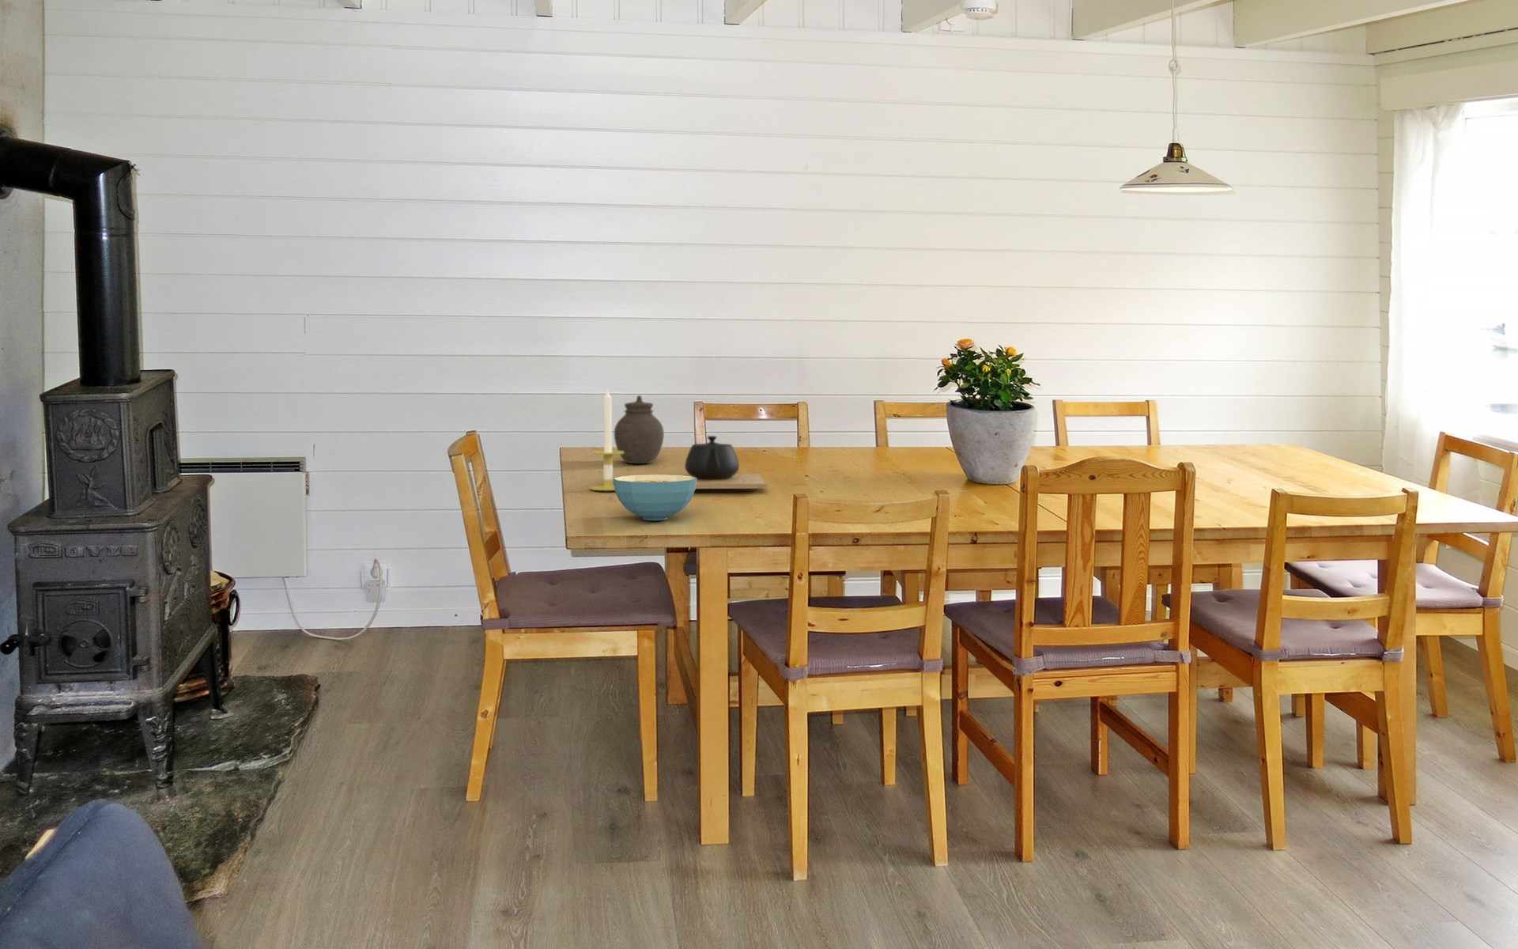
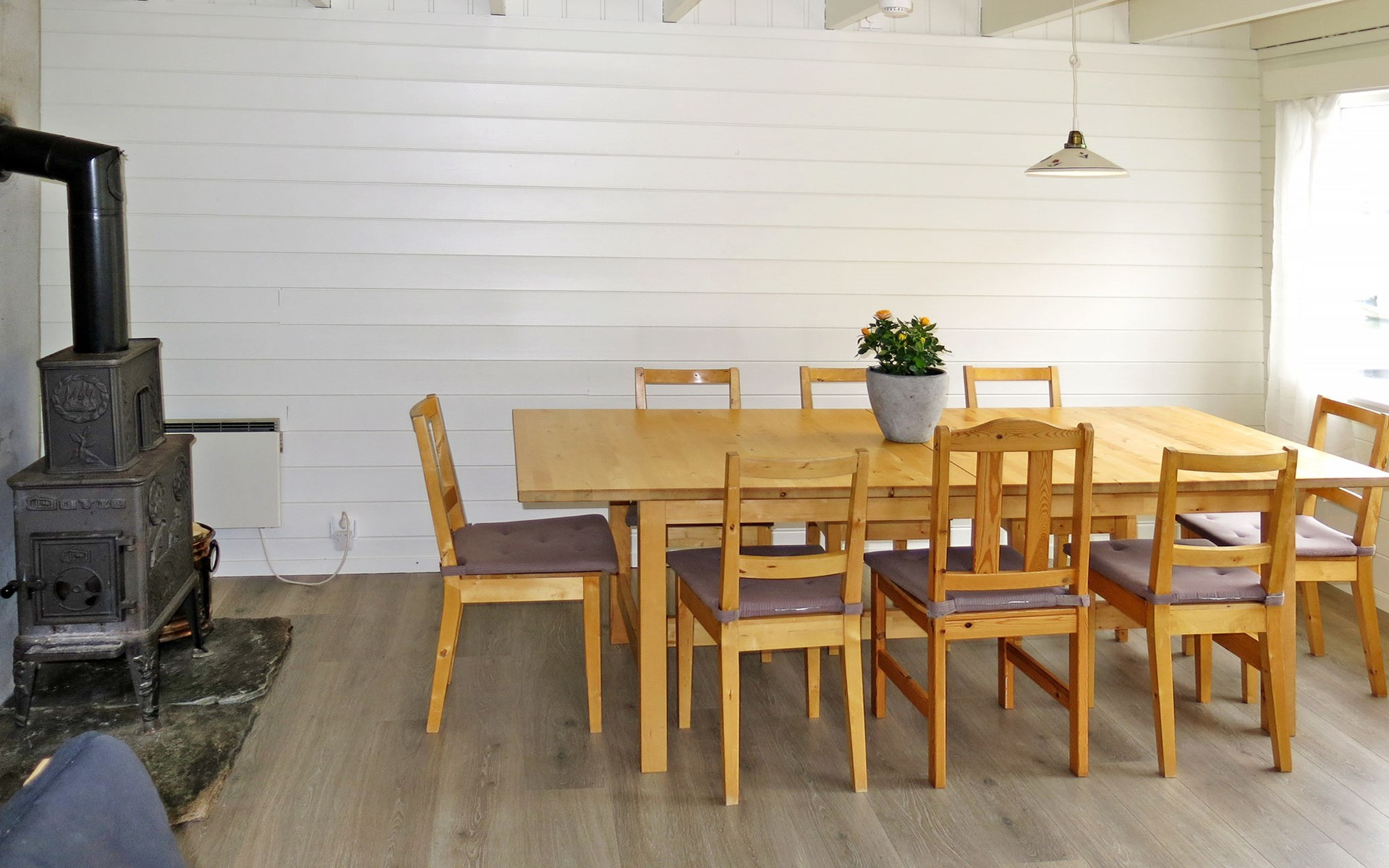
- jar [613,395,664,465]
- candle [589,387,624,491]
- cereal bowl [613,473,696,522]
- teapot [670,435,767,490]
